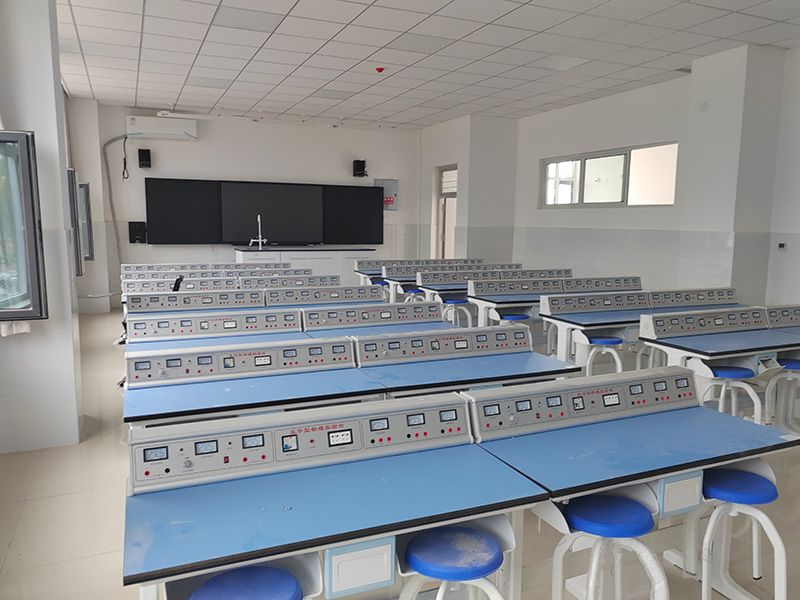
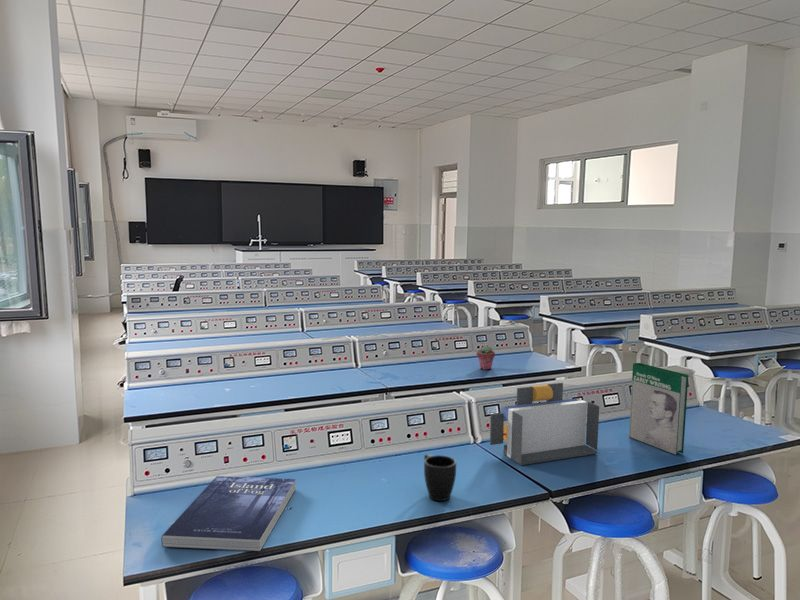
+ desk organizer [489,382,600,466]
+ book [161,475,297,552]
+ book [628,362,689,456]
+ potted succulent [475,344,496,371]
+ mug [423,453,457,502]
